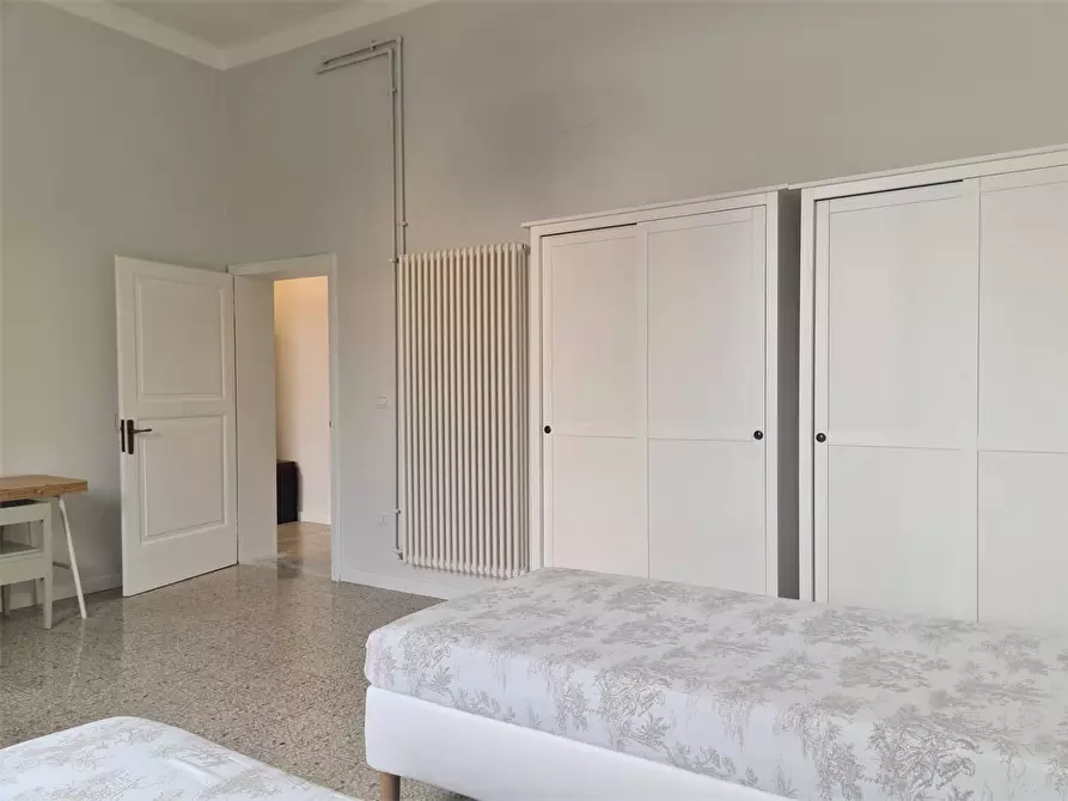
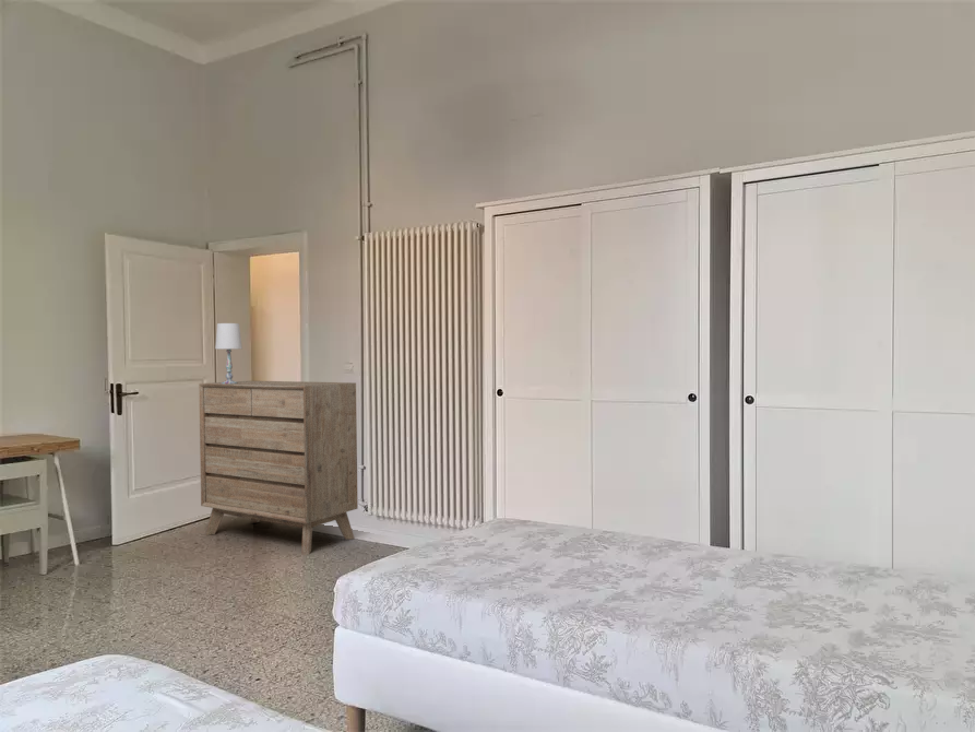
+ dresser [198,380,359,555]
+ table lamp [214,322,243,383]
